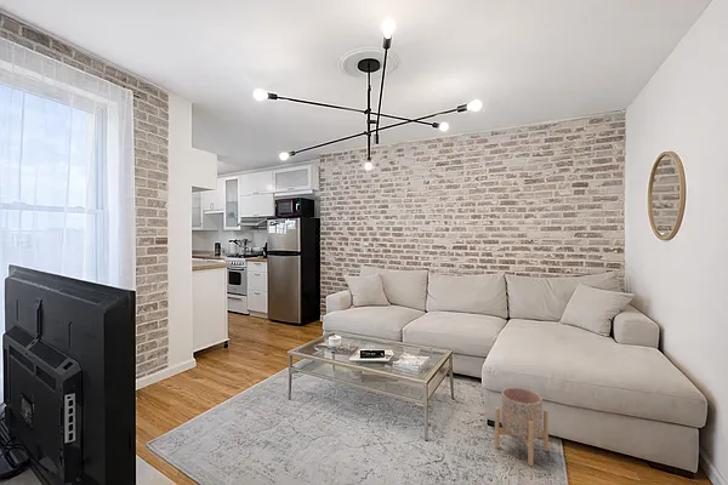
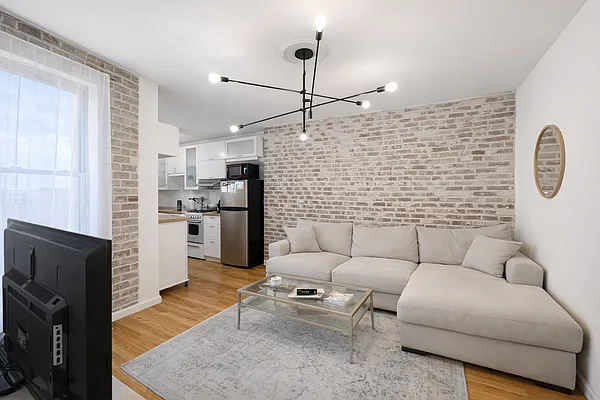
- planter [494,387,550,467]
